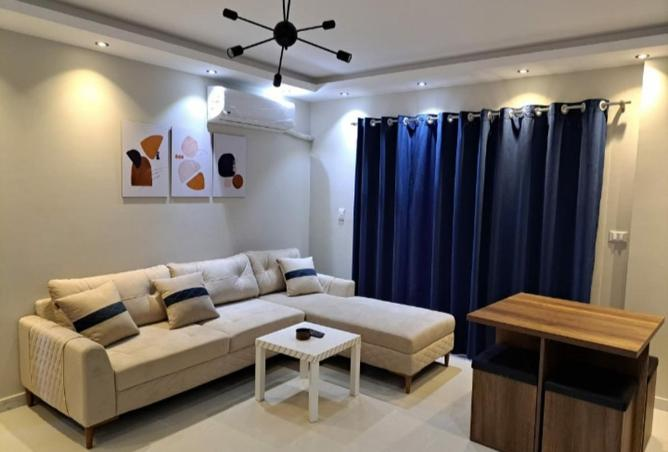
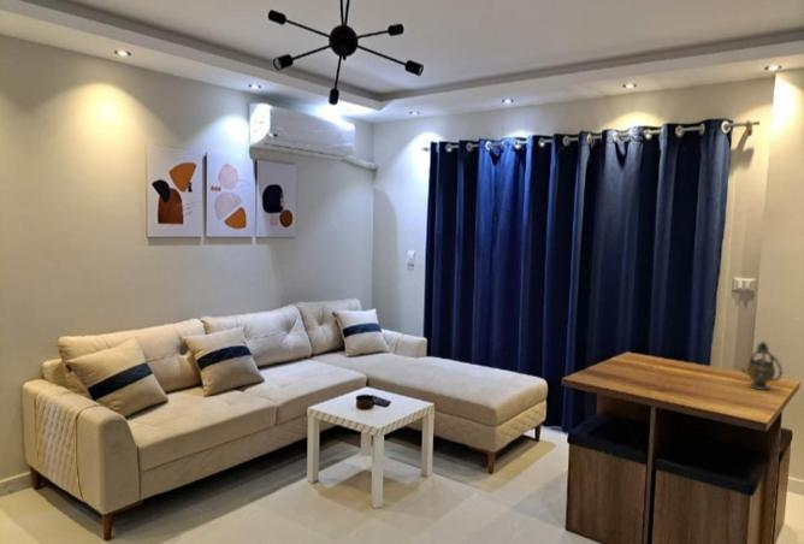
+ teapot [739,341,784,391]
